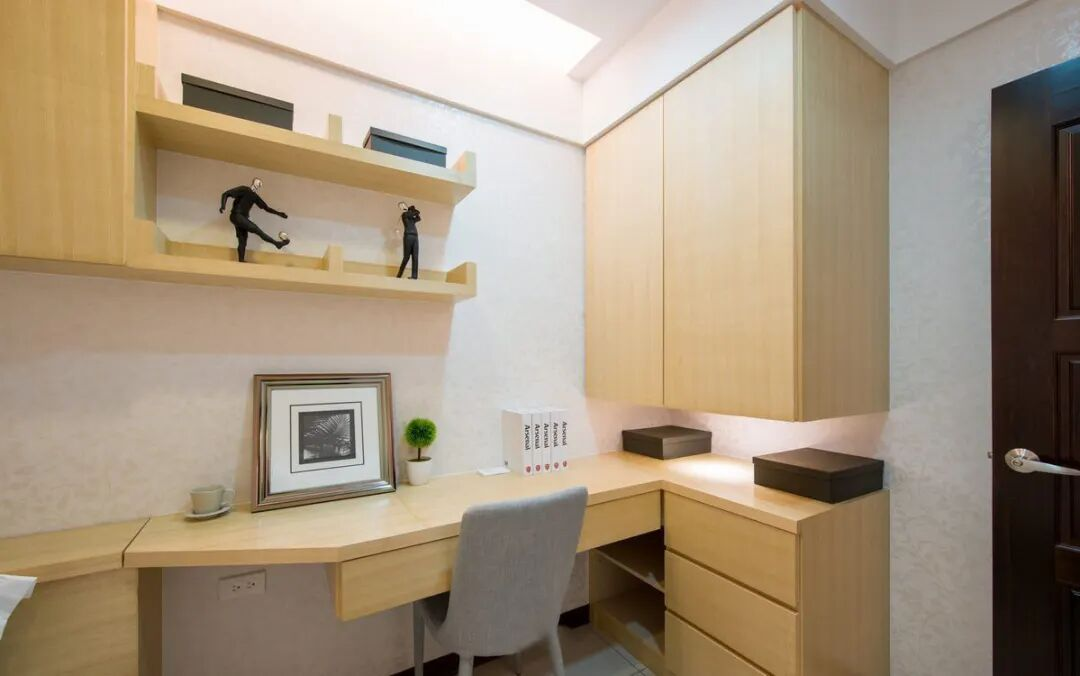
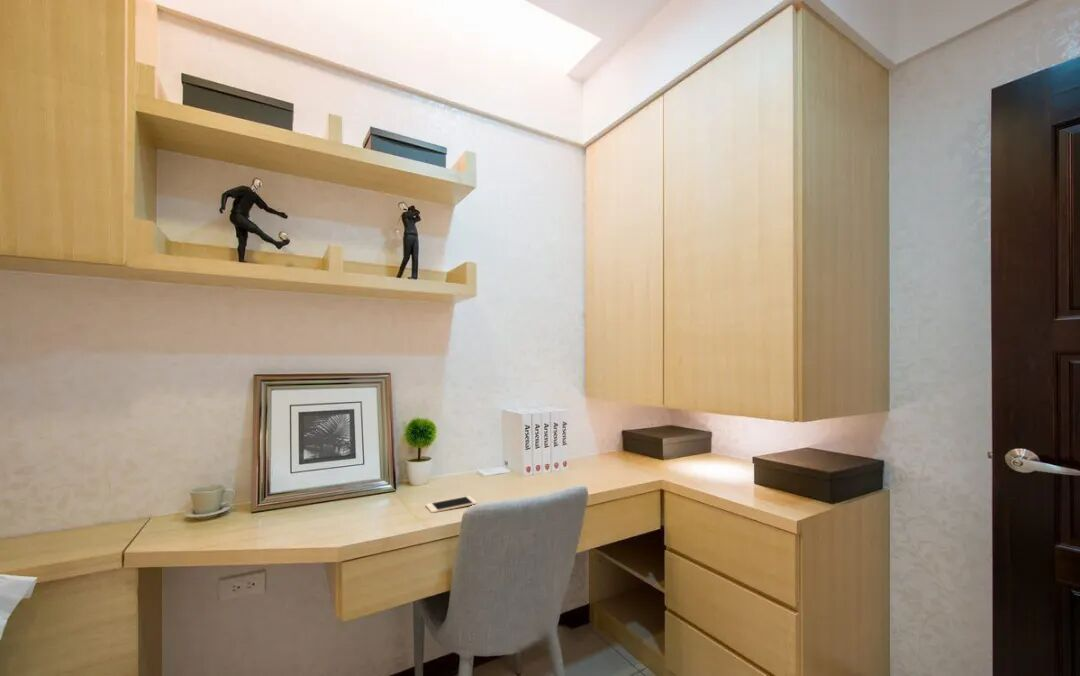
+ cell phone [425,495,478,514]
